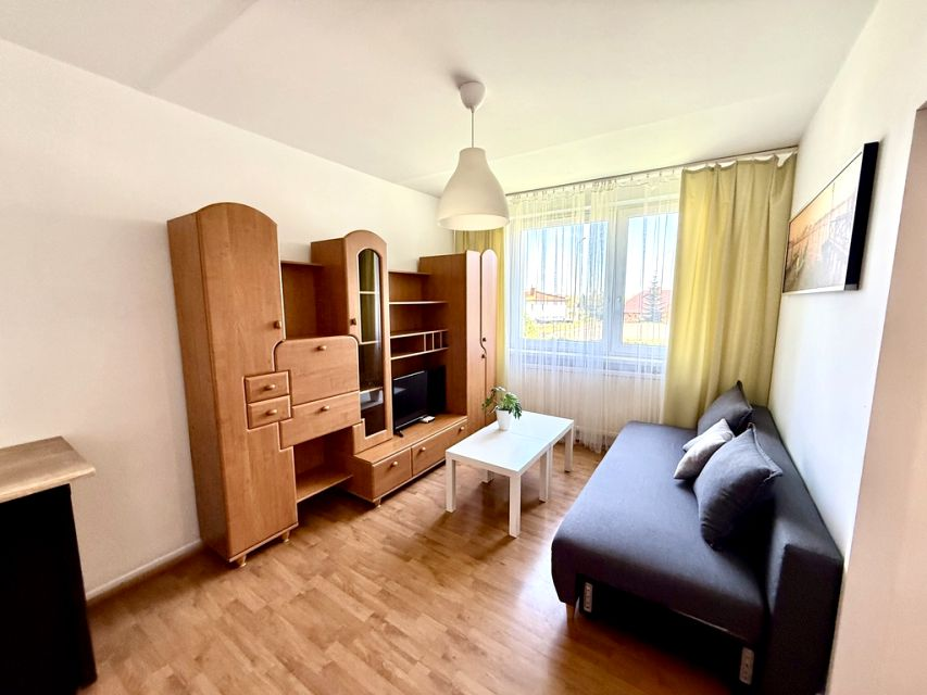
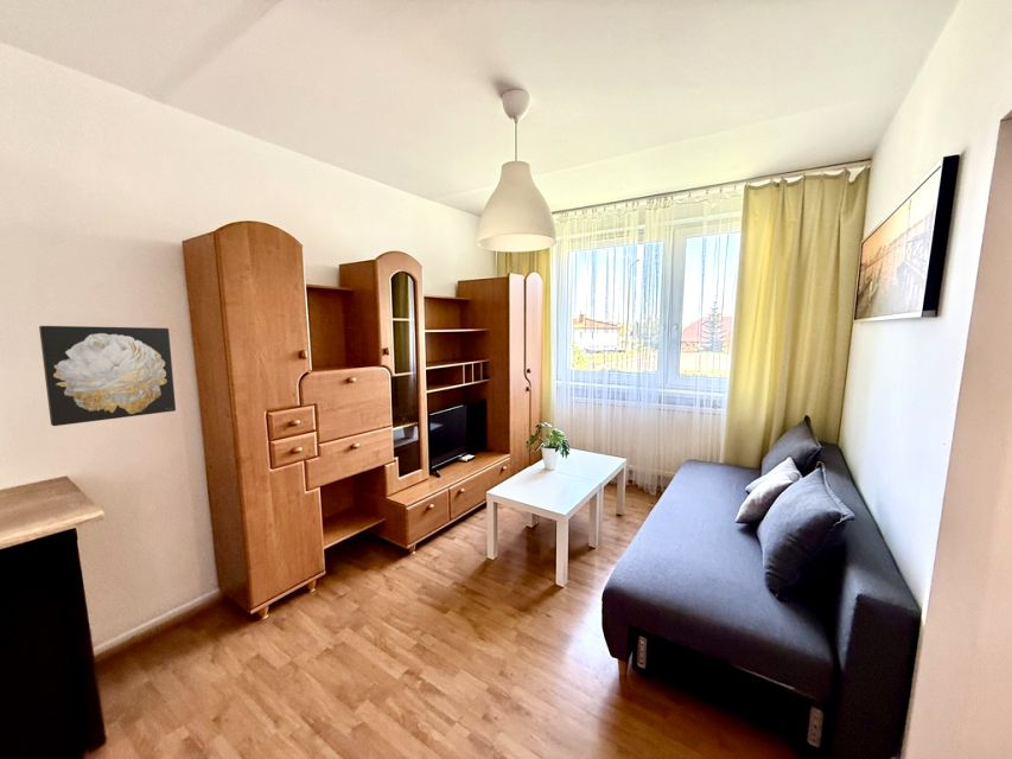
+ wall art [38,325,177,427]
